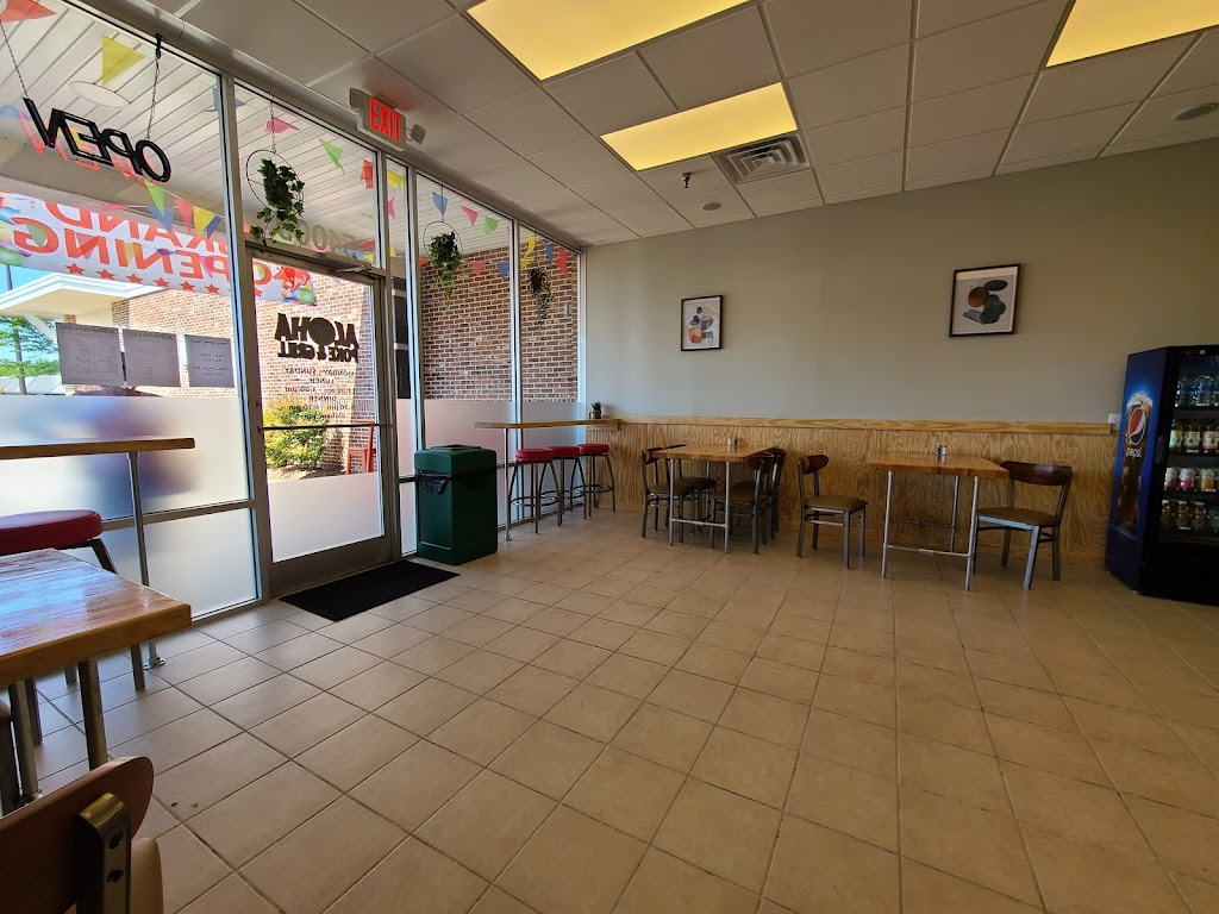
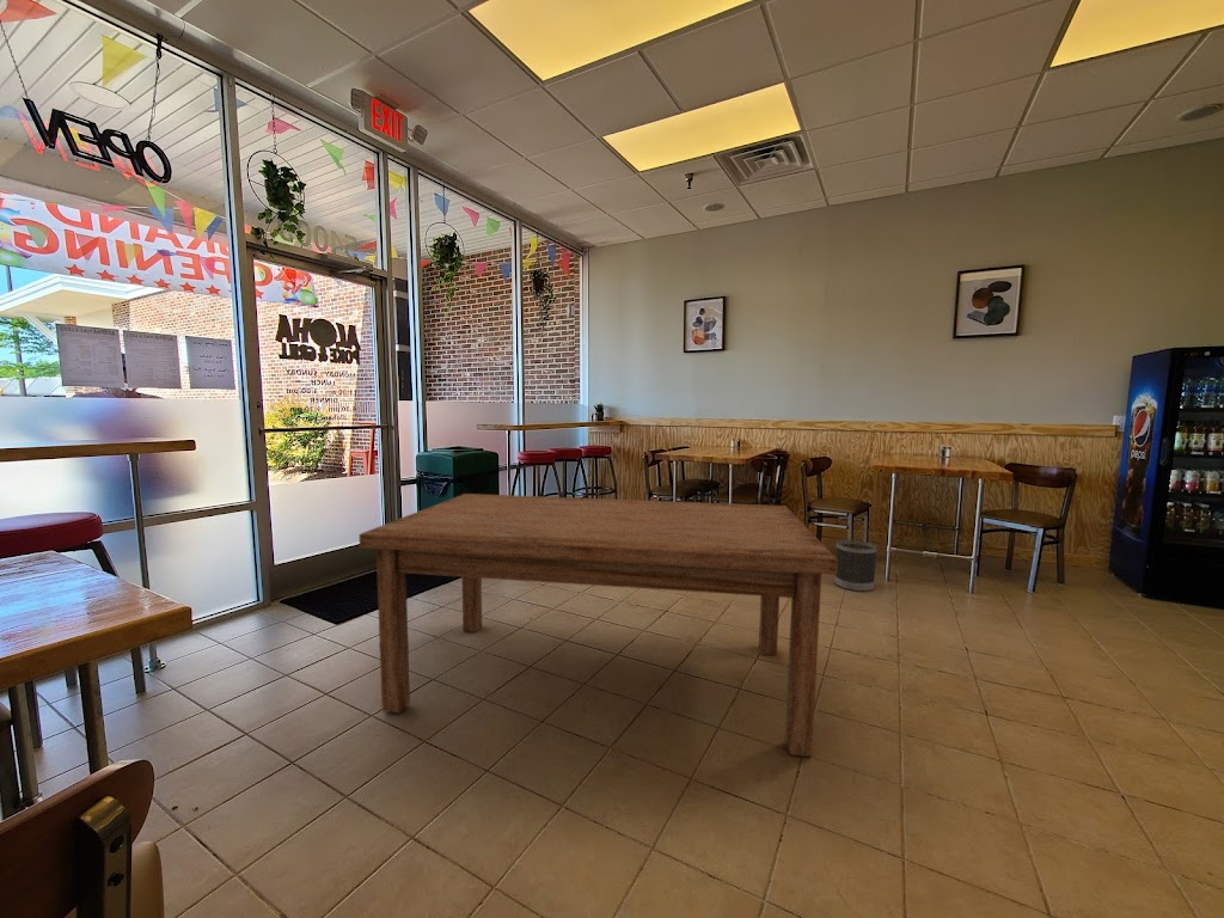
+ dining table [357,492,838,758]
+ wastebasket [833,539,879,593]
